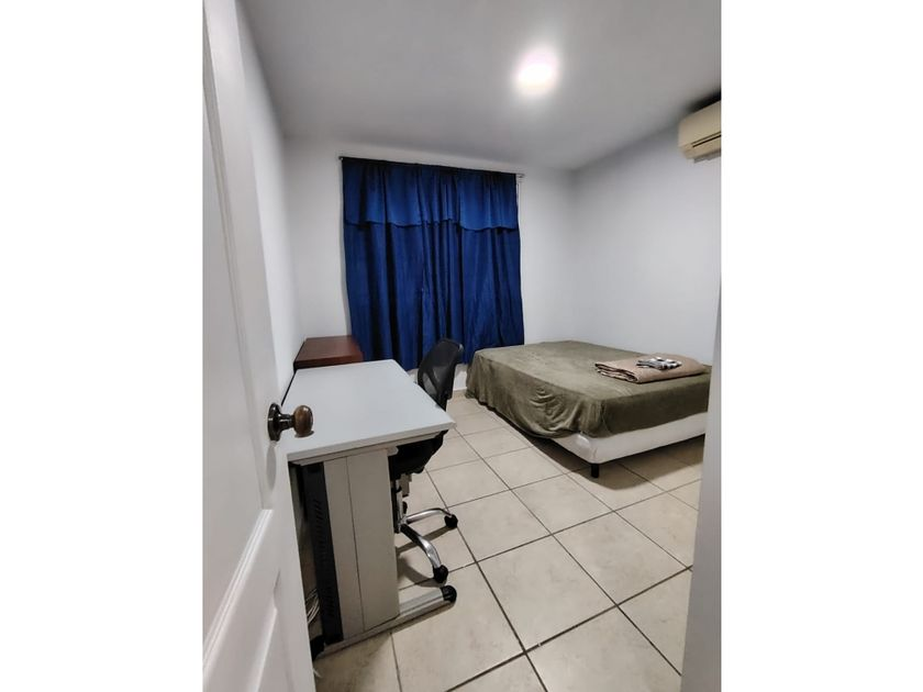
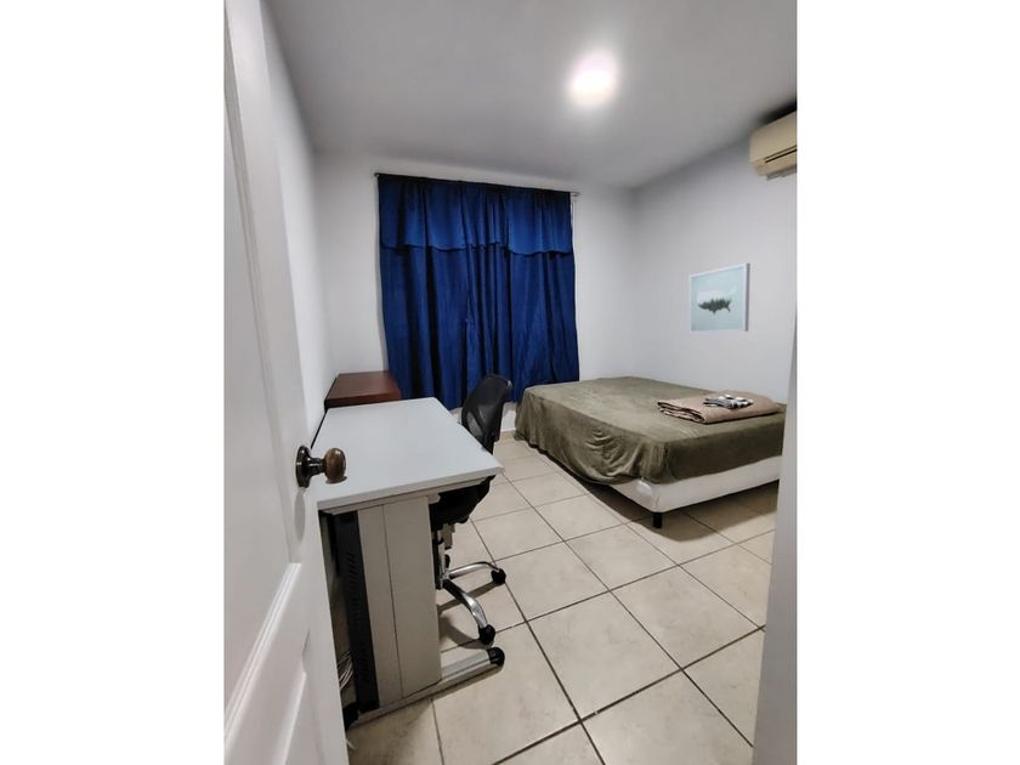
+ wall art [687,262,752,335]
